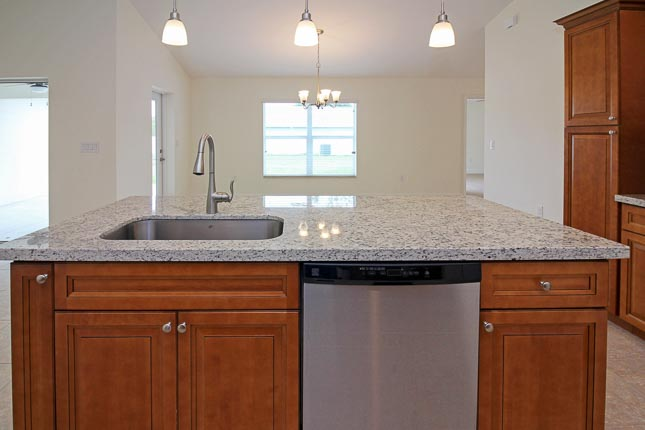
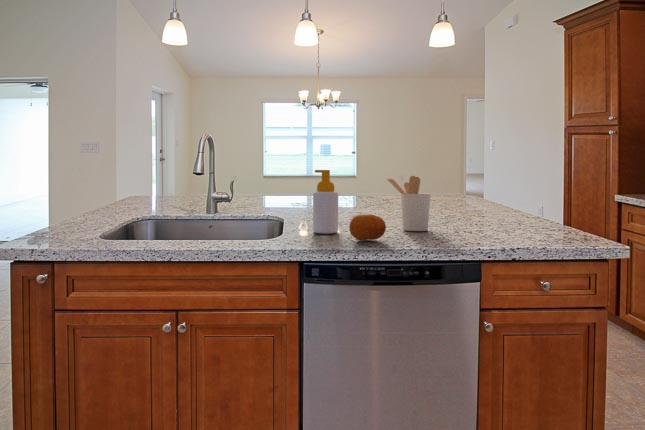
+ fruit [348,213,387,241]
+ soap bottle [312,169,339,235]
+ utensil holder [387,175,431,232]
